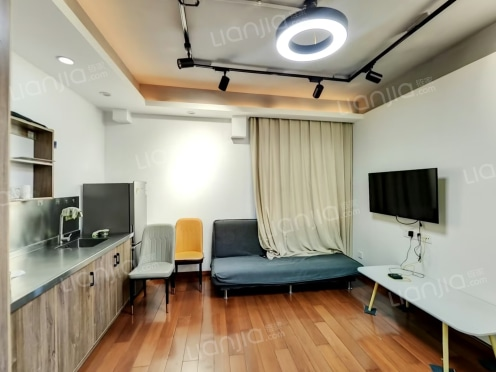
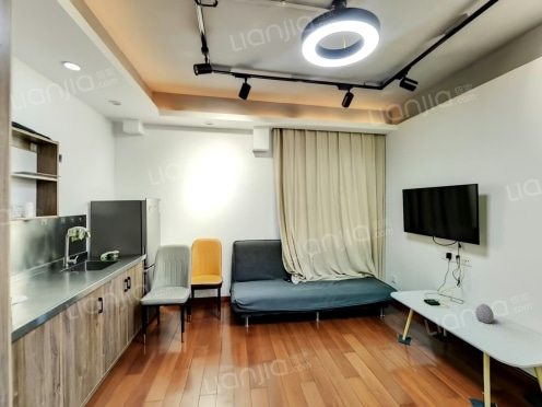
+ decorative egg [474,303,495,324]
